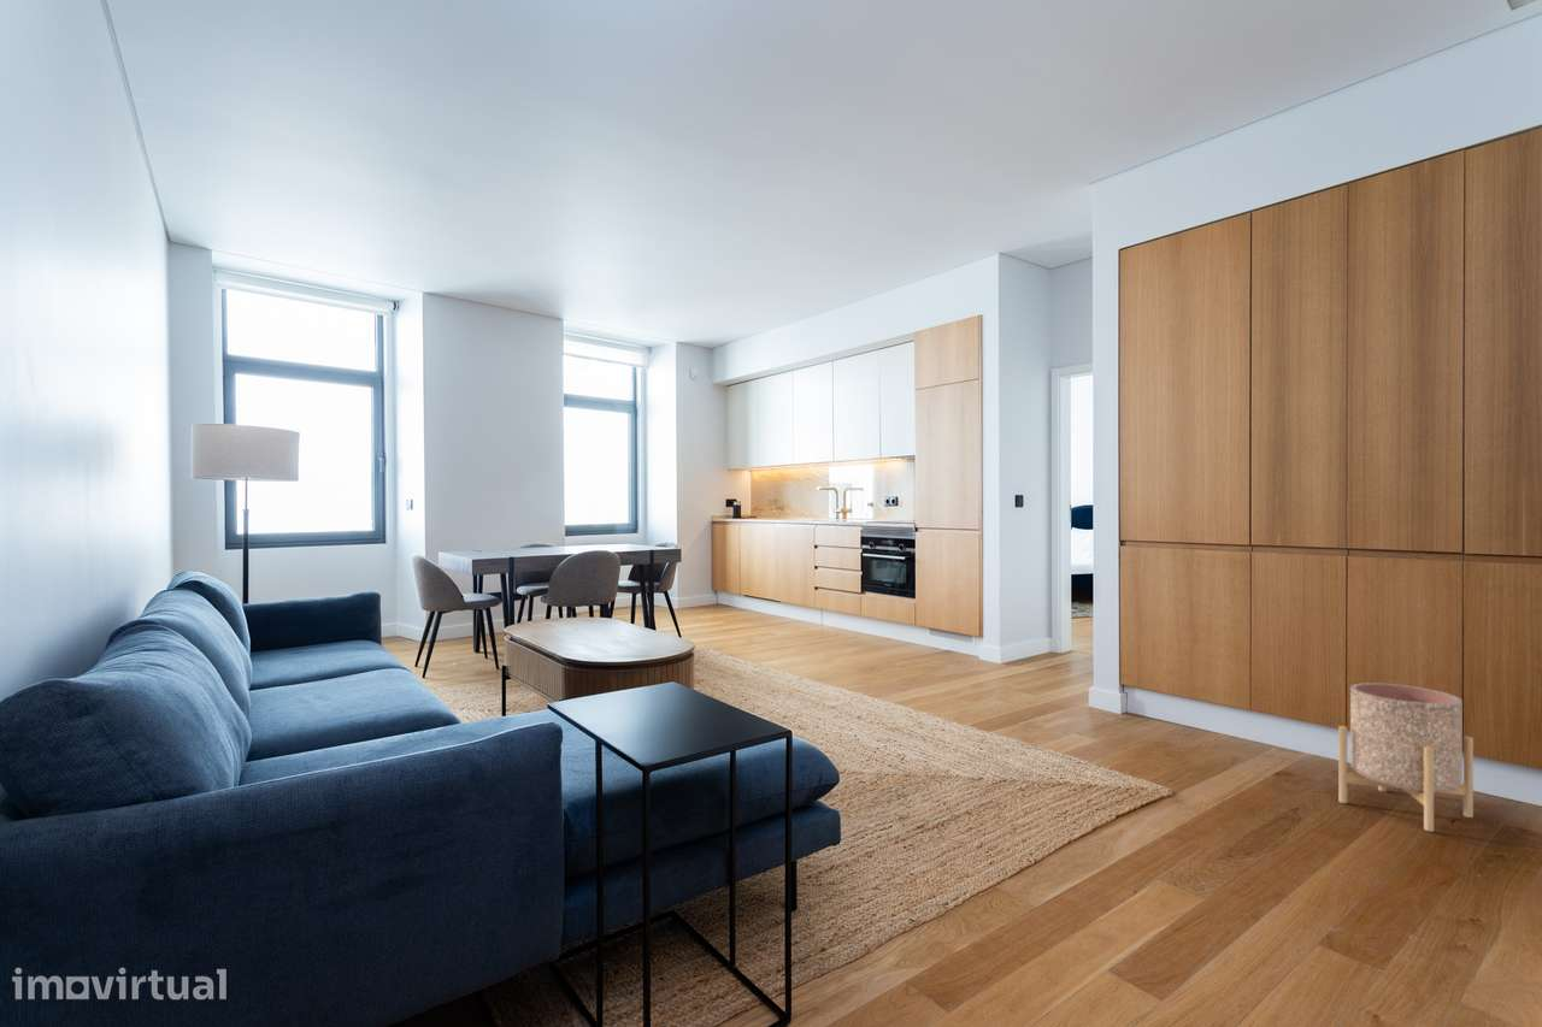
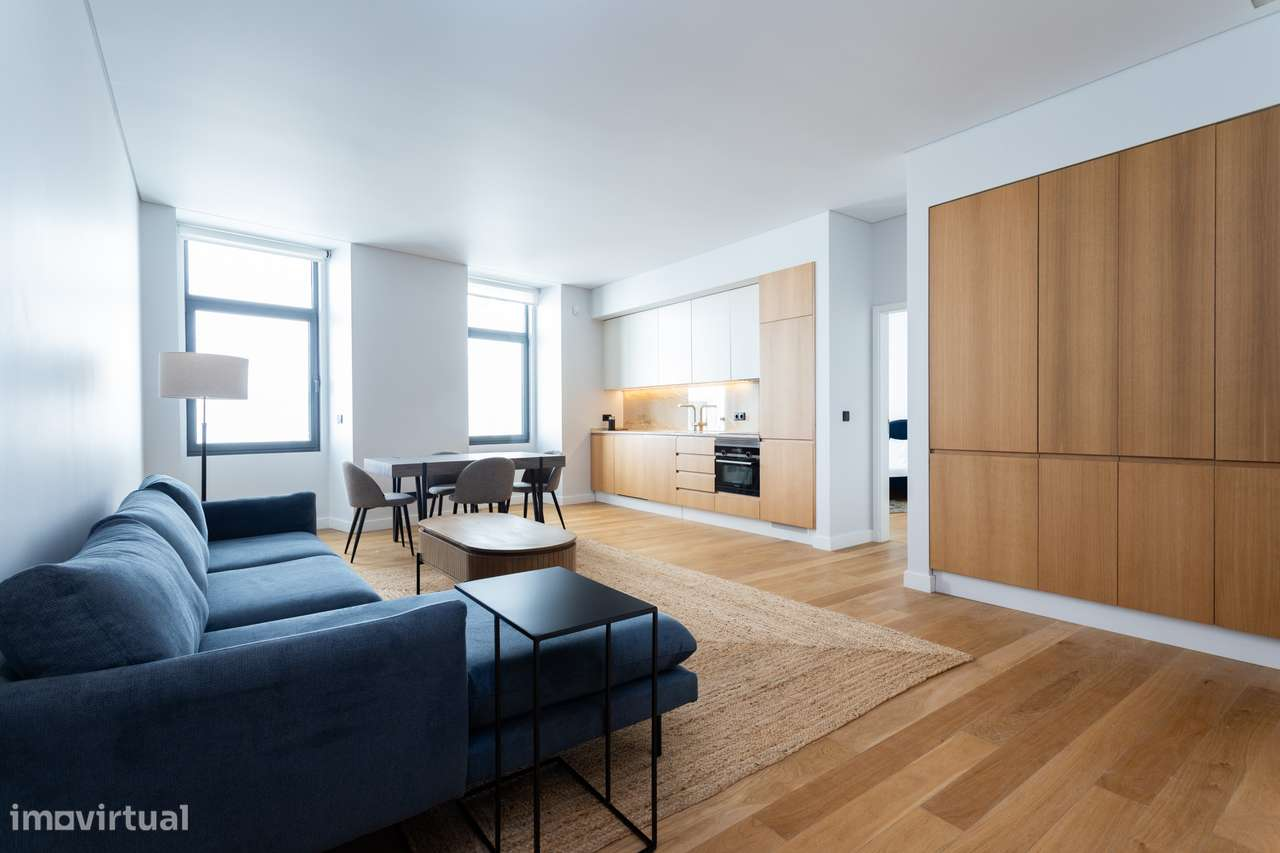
- planter [1337,681,1475,833]
